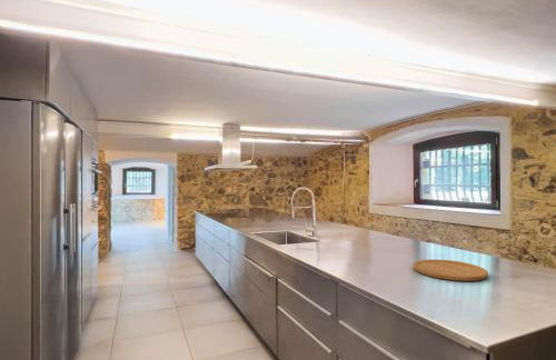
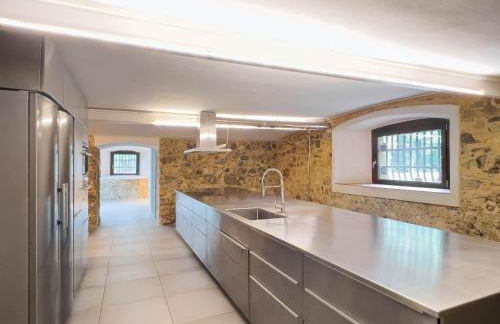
- cutting board [411,259,489,282]
